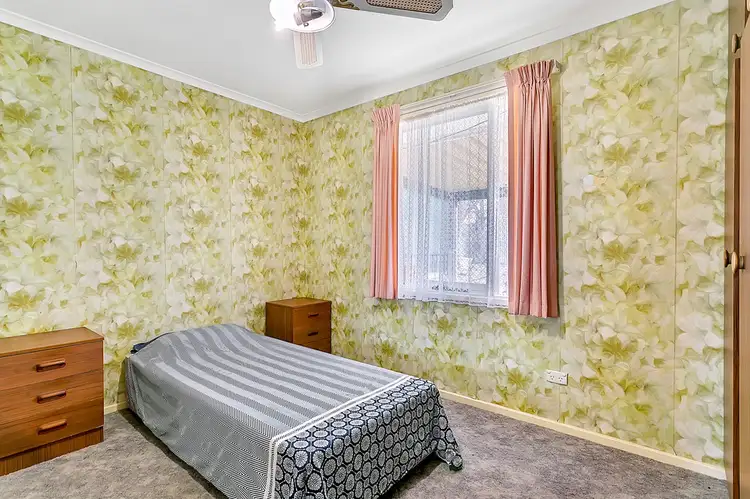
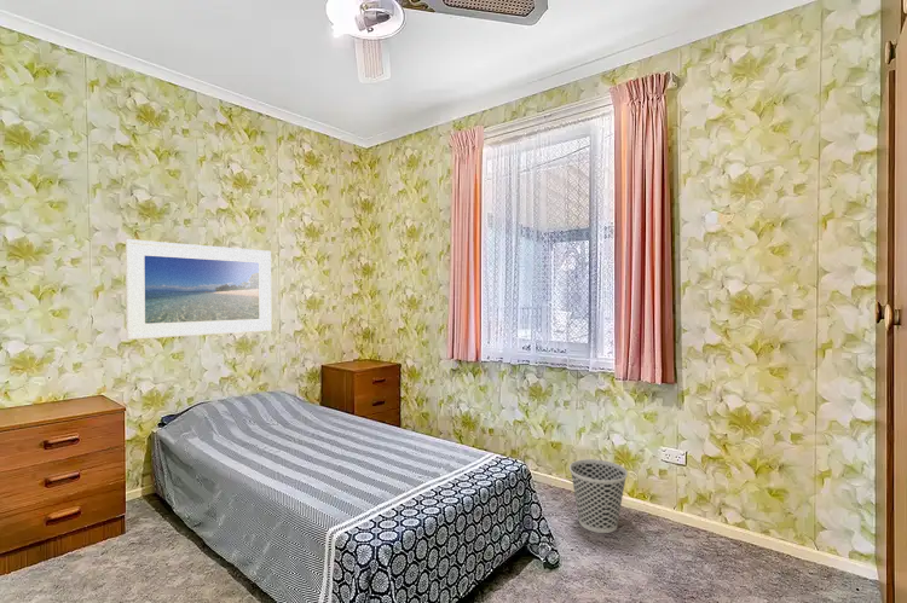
+ wastebasket [568,458,629,534]
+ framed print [125,238,272,341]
